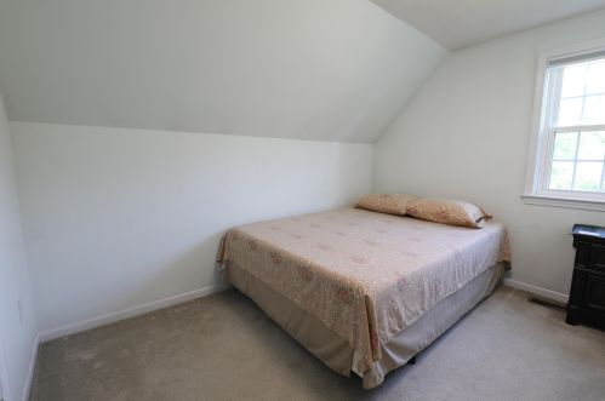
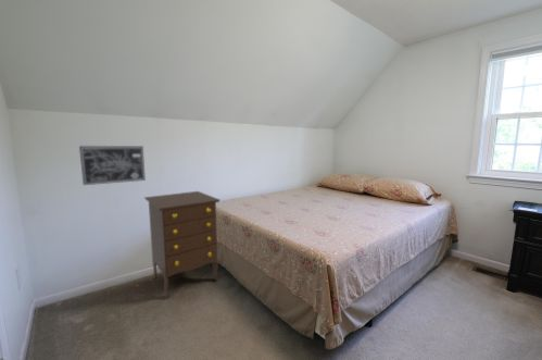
+ dresser [143,190,222,299]
+ wall art [78,145,147,186]
